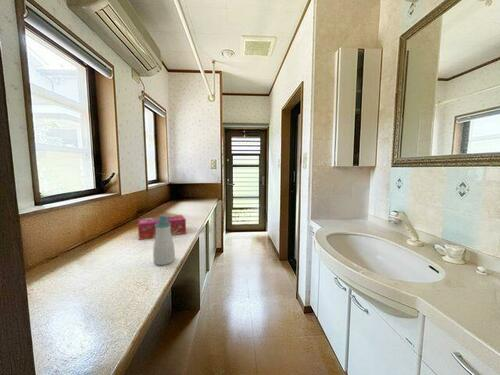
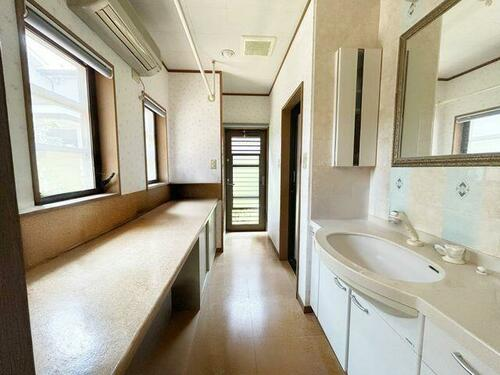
- soap bottle [152,214,176,266]
- tissue box [137,214,187,241]
